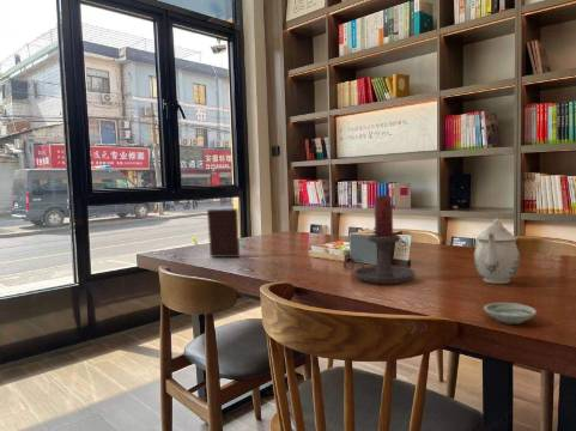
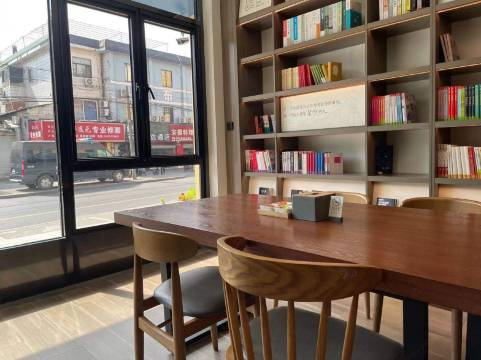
- book [206,207,241,259]
- saucer [483,302,538,324]
- candle holder [341,194,417,285]
- teapot [473,217,521,285]
